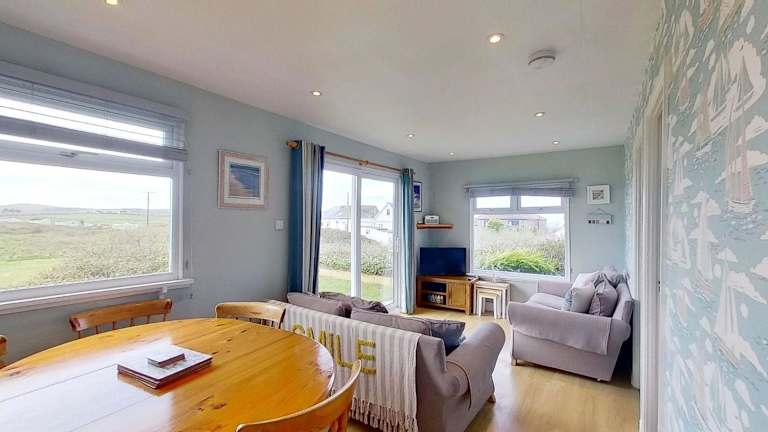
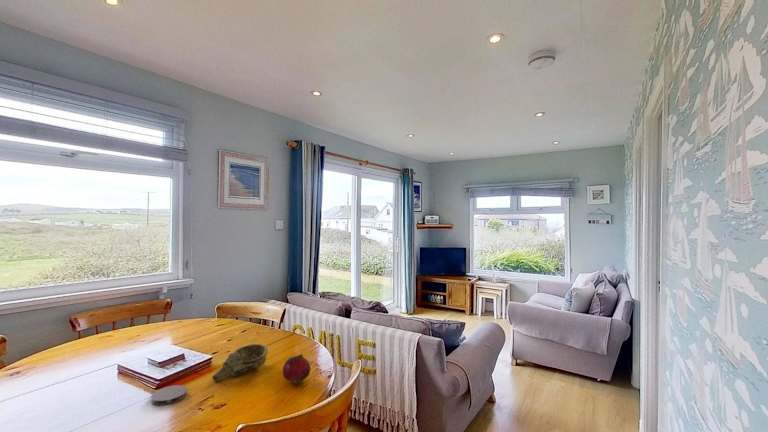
+ decorative bowl [211,343,269,383]
+ fruit [282,353,311,384]
+ coaster [150,384,188,406]
